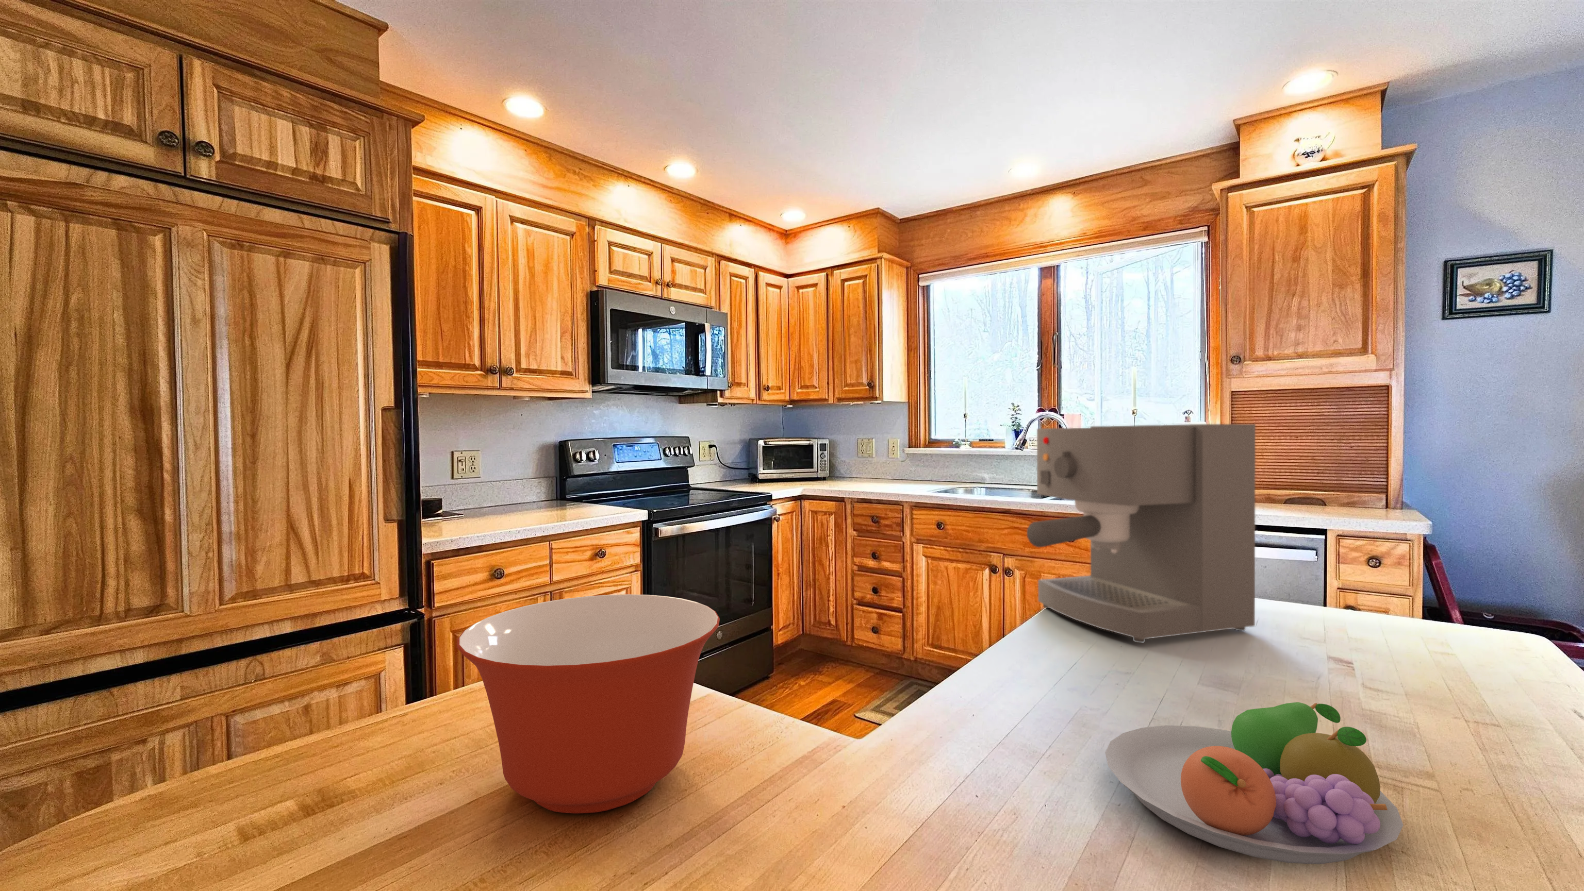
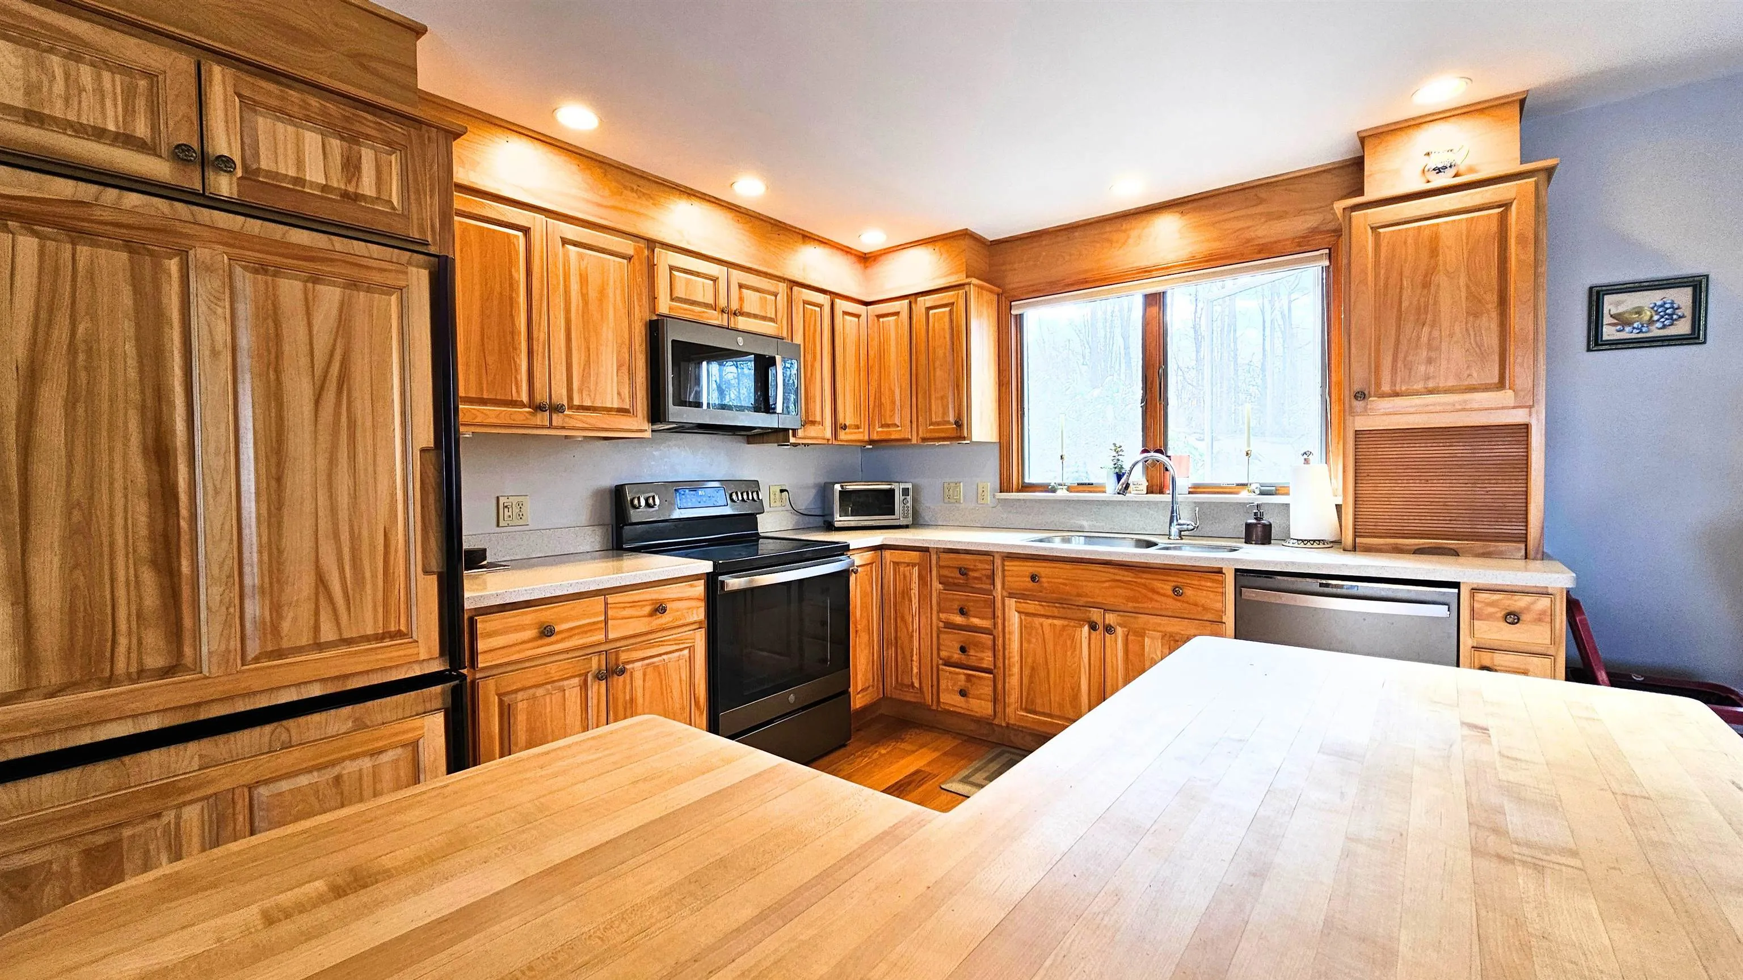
- fruit bowl [1105,702,1403,865]
- coffee maker [1026,423,1257,644]
- mixing bowl [457,594,720,814]
